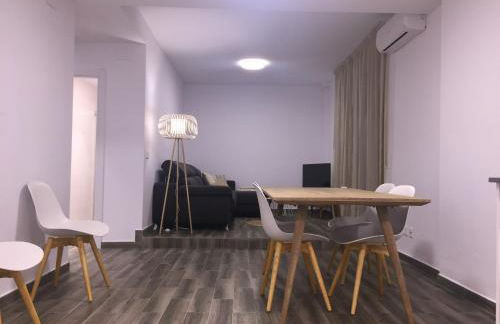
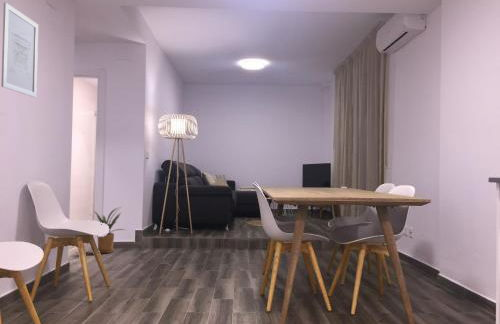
+ house plant [90,206,128,254]
+ wall art [0,1,39,98]
